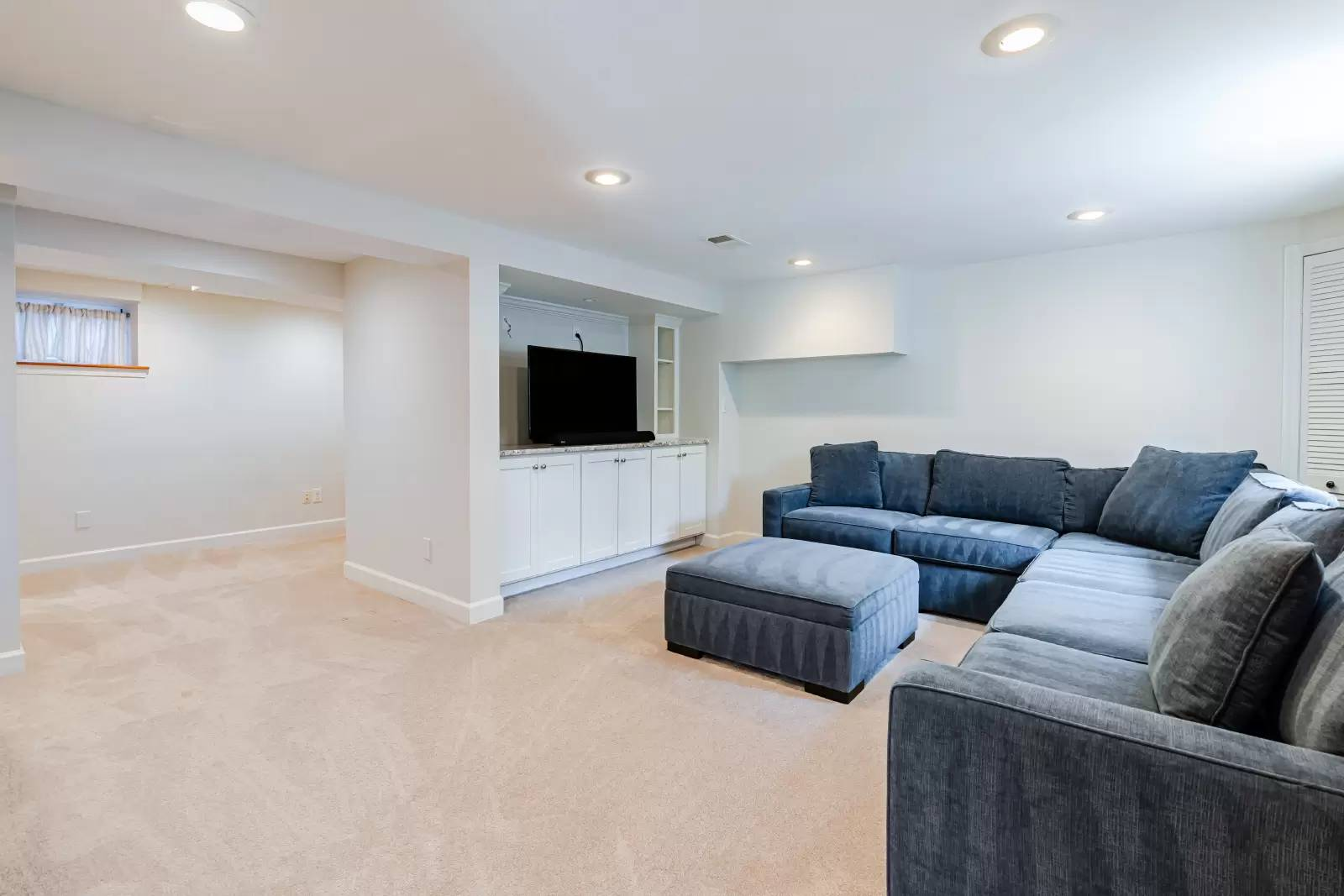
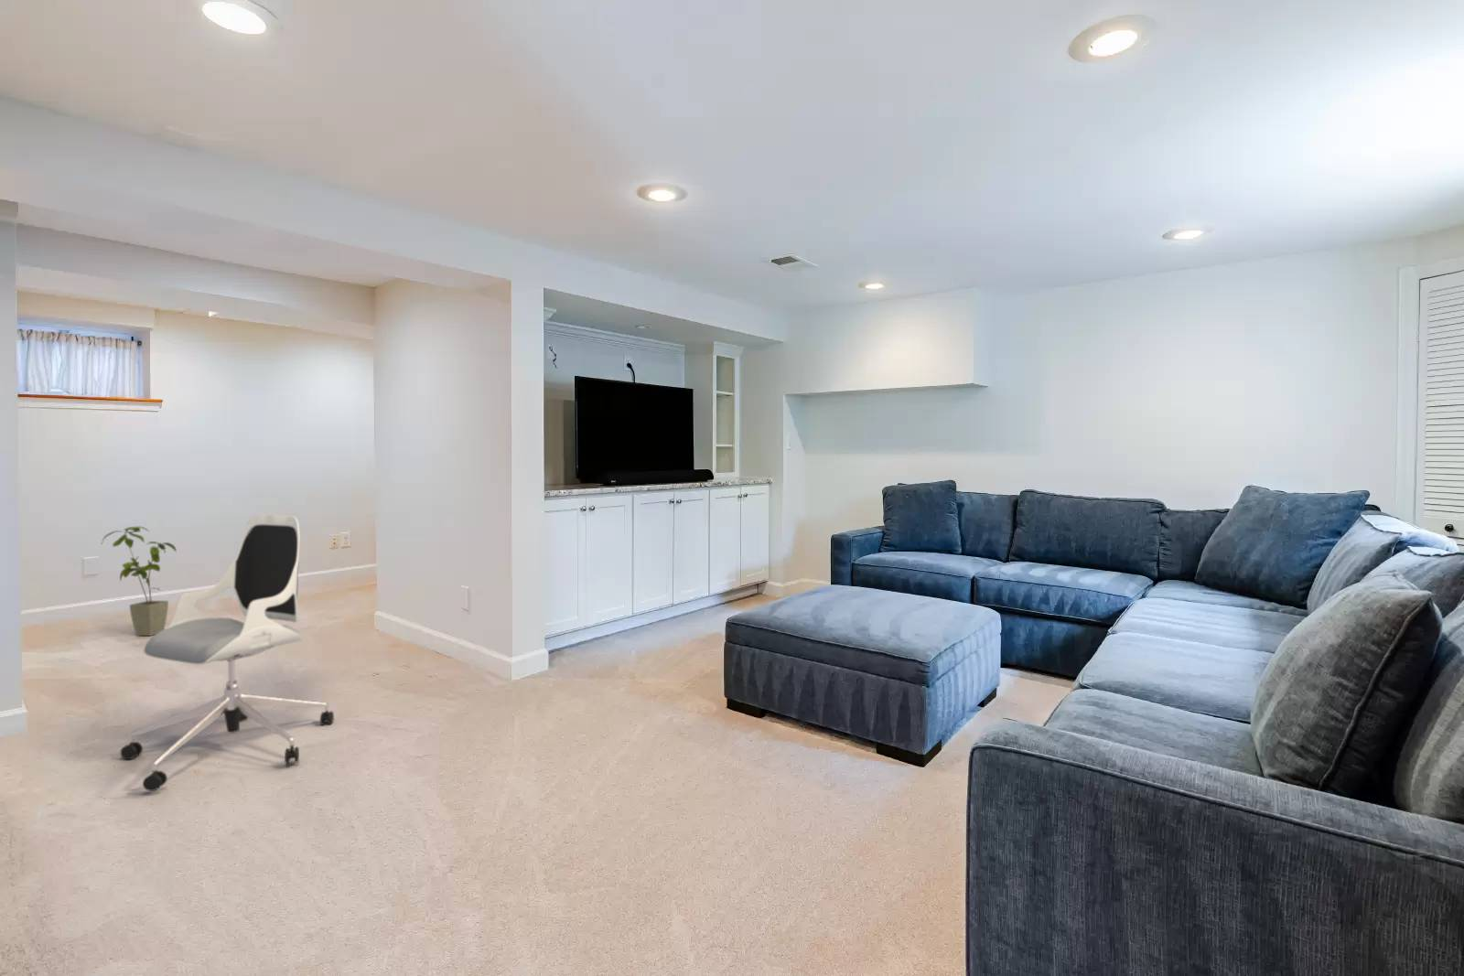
+ house plant [100,526,178,636]
+ office chair [119,514,334,792]
